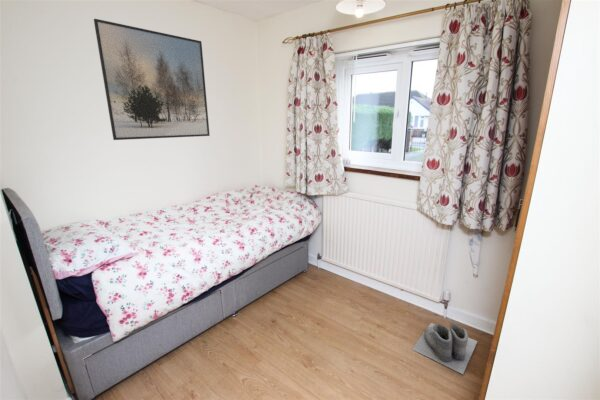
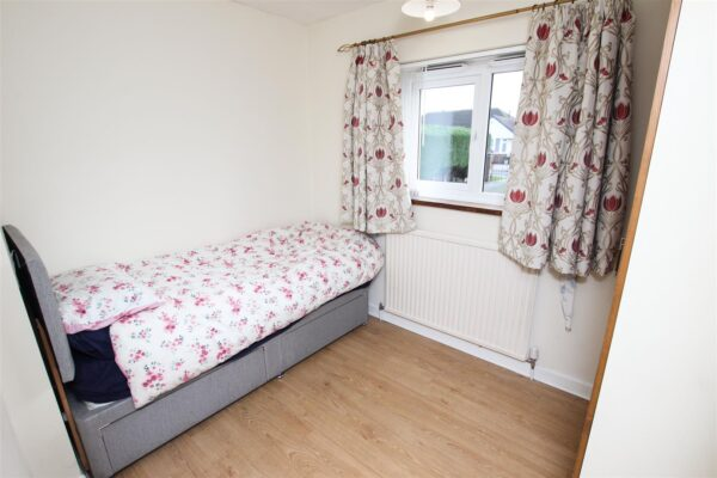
- boots [411,321,478,375]
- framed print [93,18,211,141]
